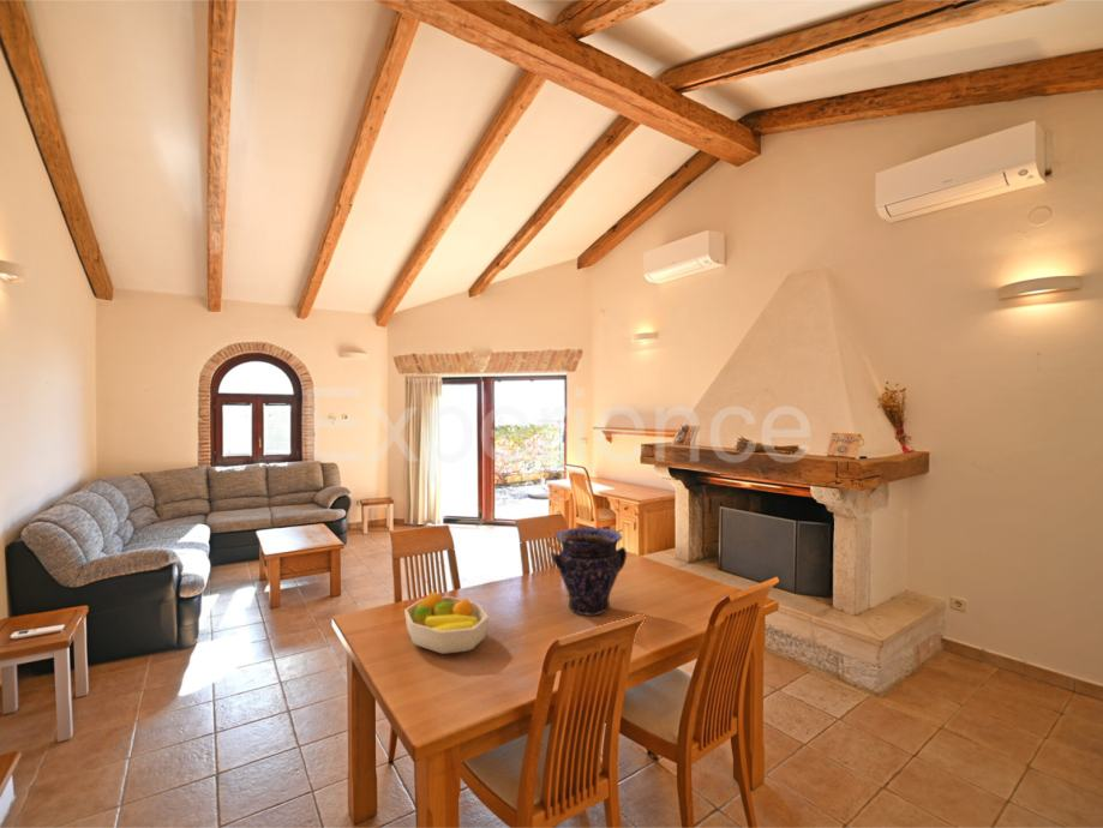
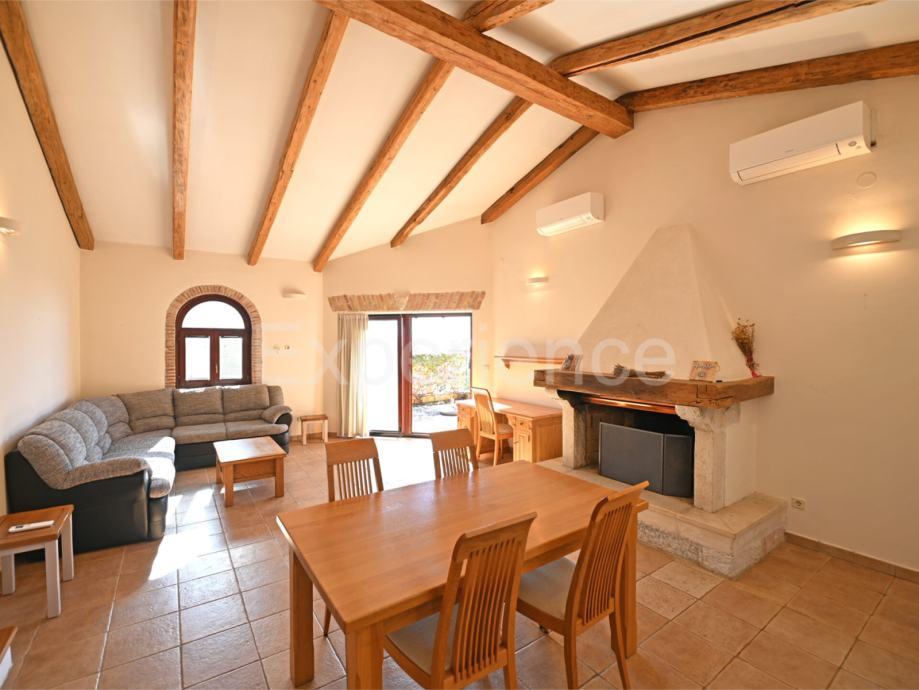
- vase [550,526,628,617]
- fruit bowl [403,590,490,655]
